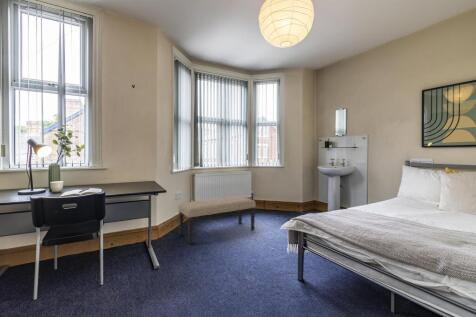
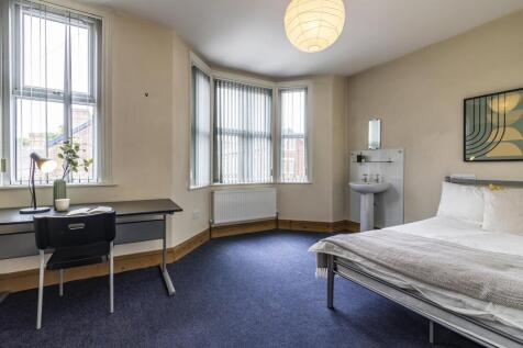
- bench [177,195,257,245]
